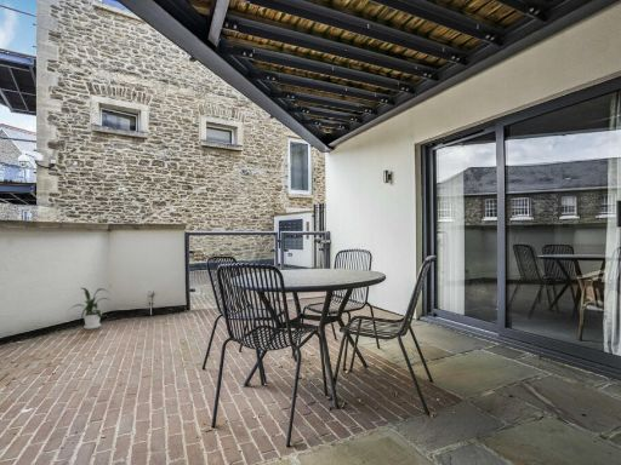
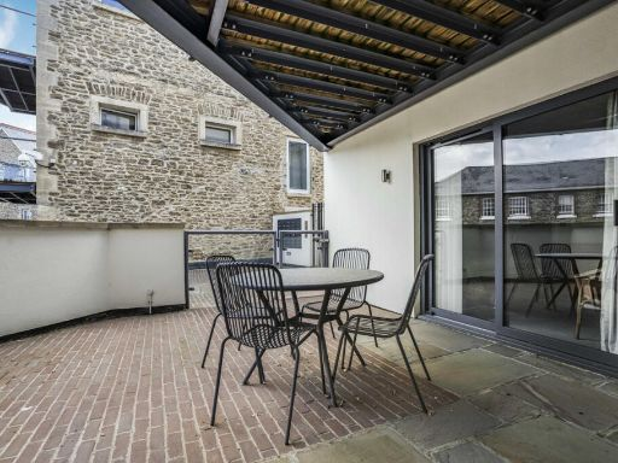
- house plant [64,287,109,331]
